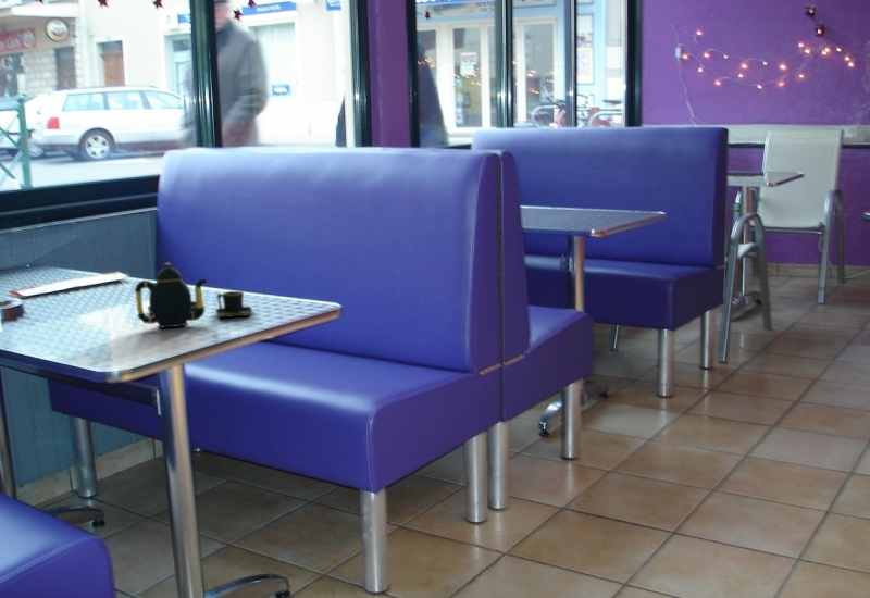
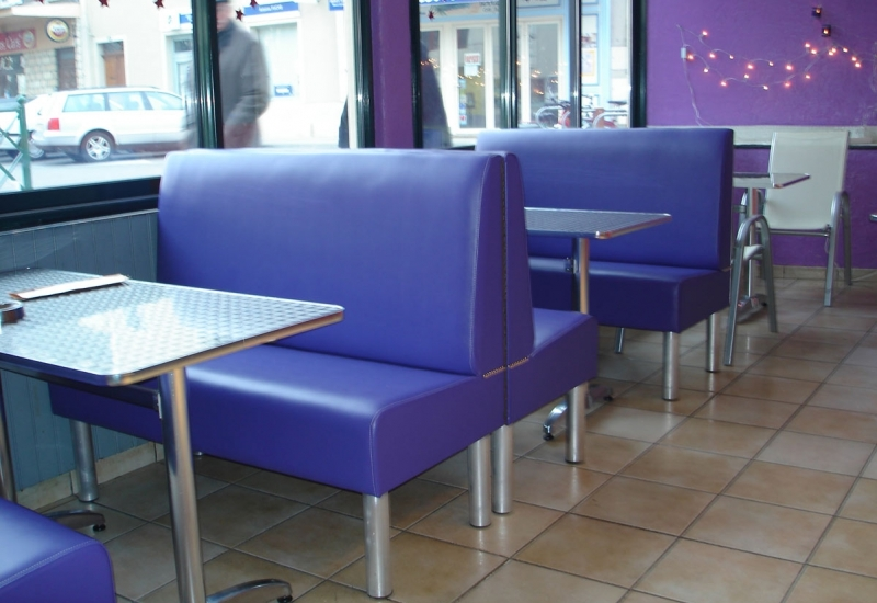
- teapot [134,262,254,329]
